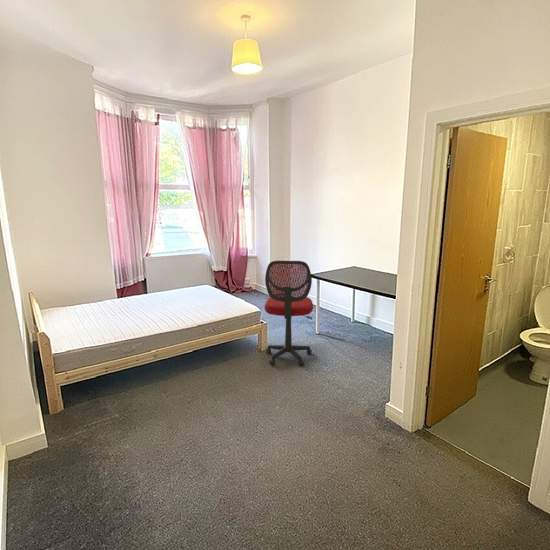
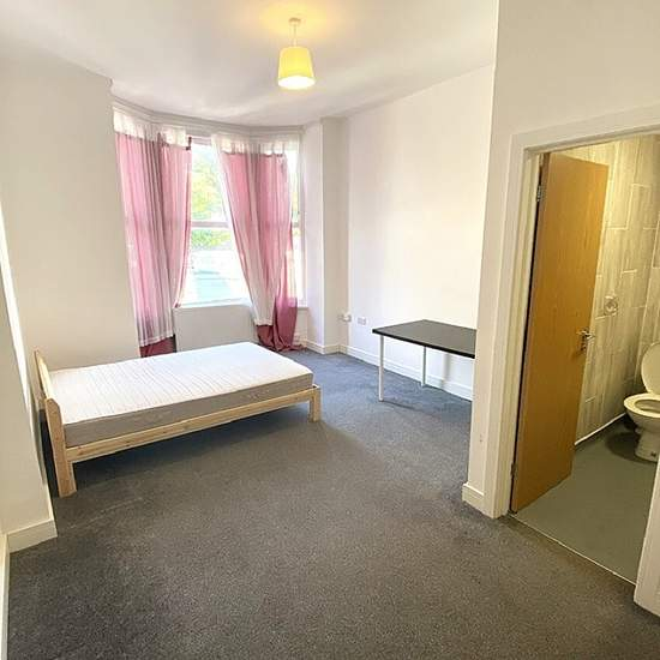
- chair [263,260,314,367]
